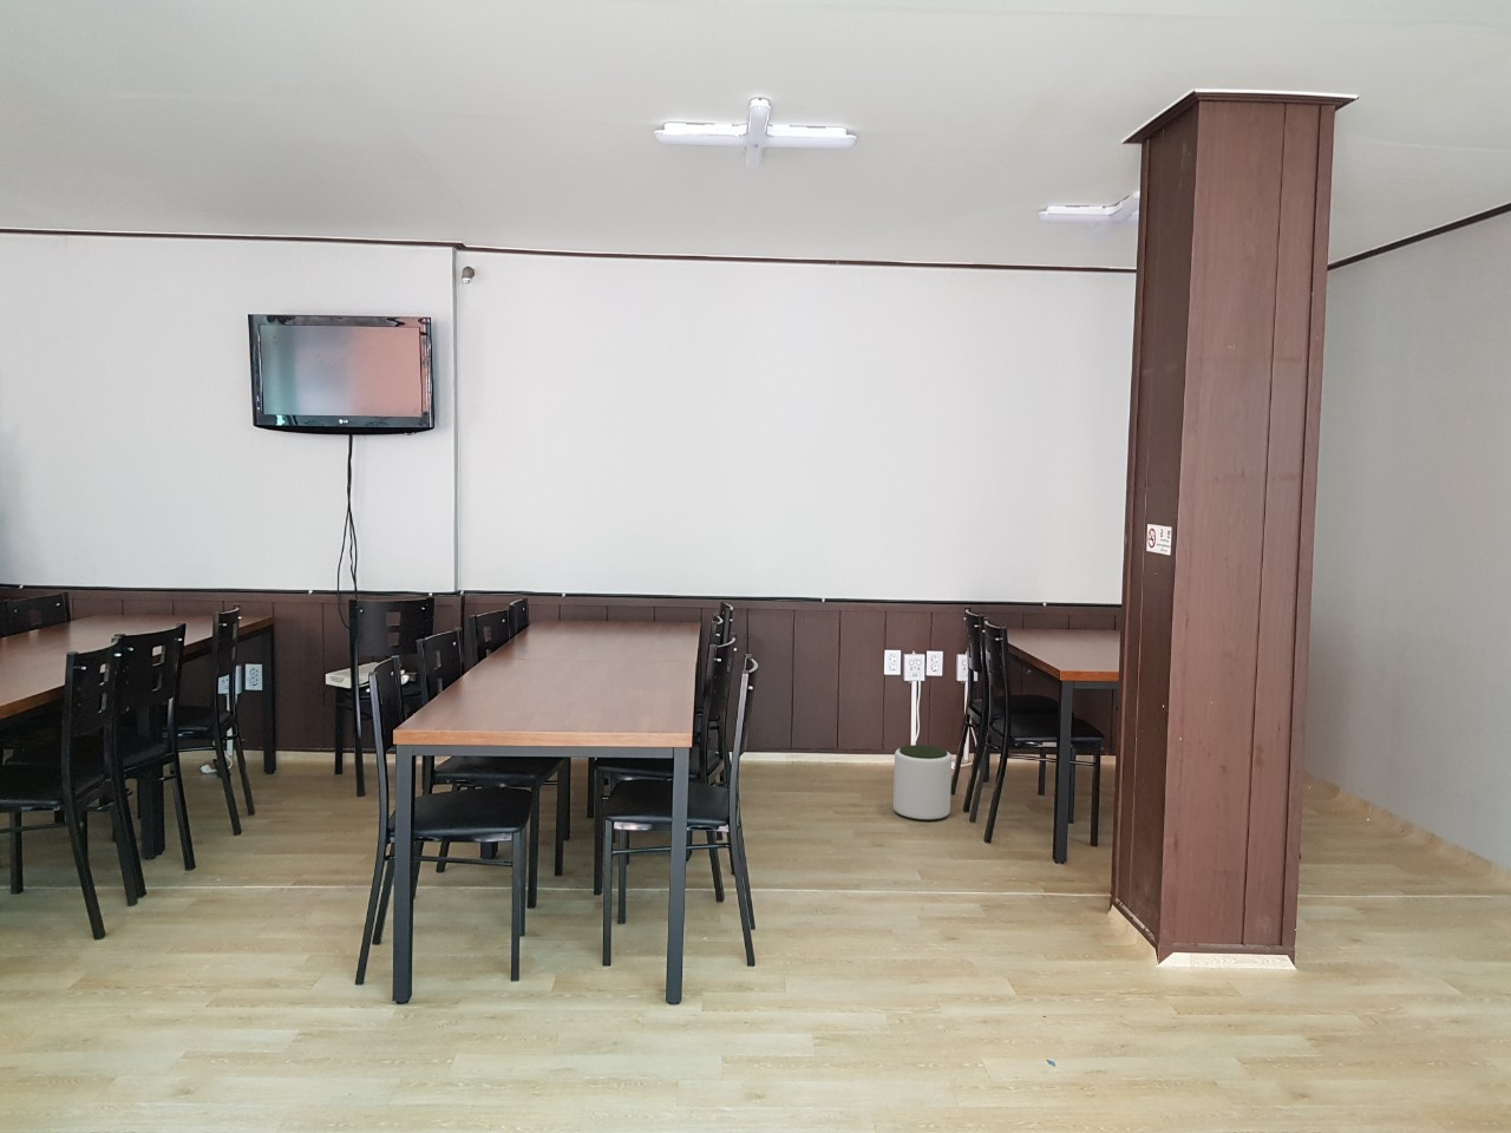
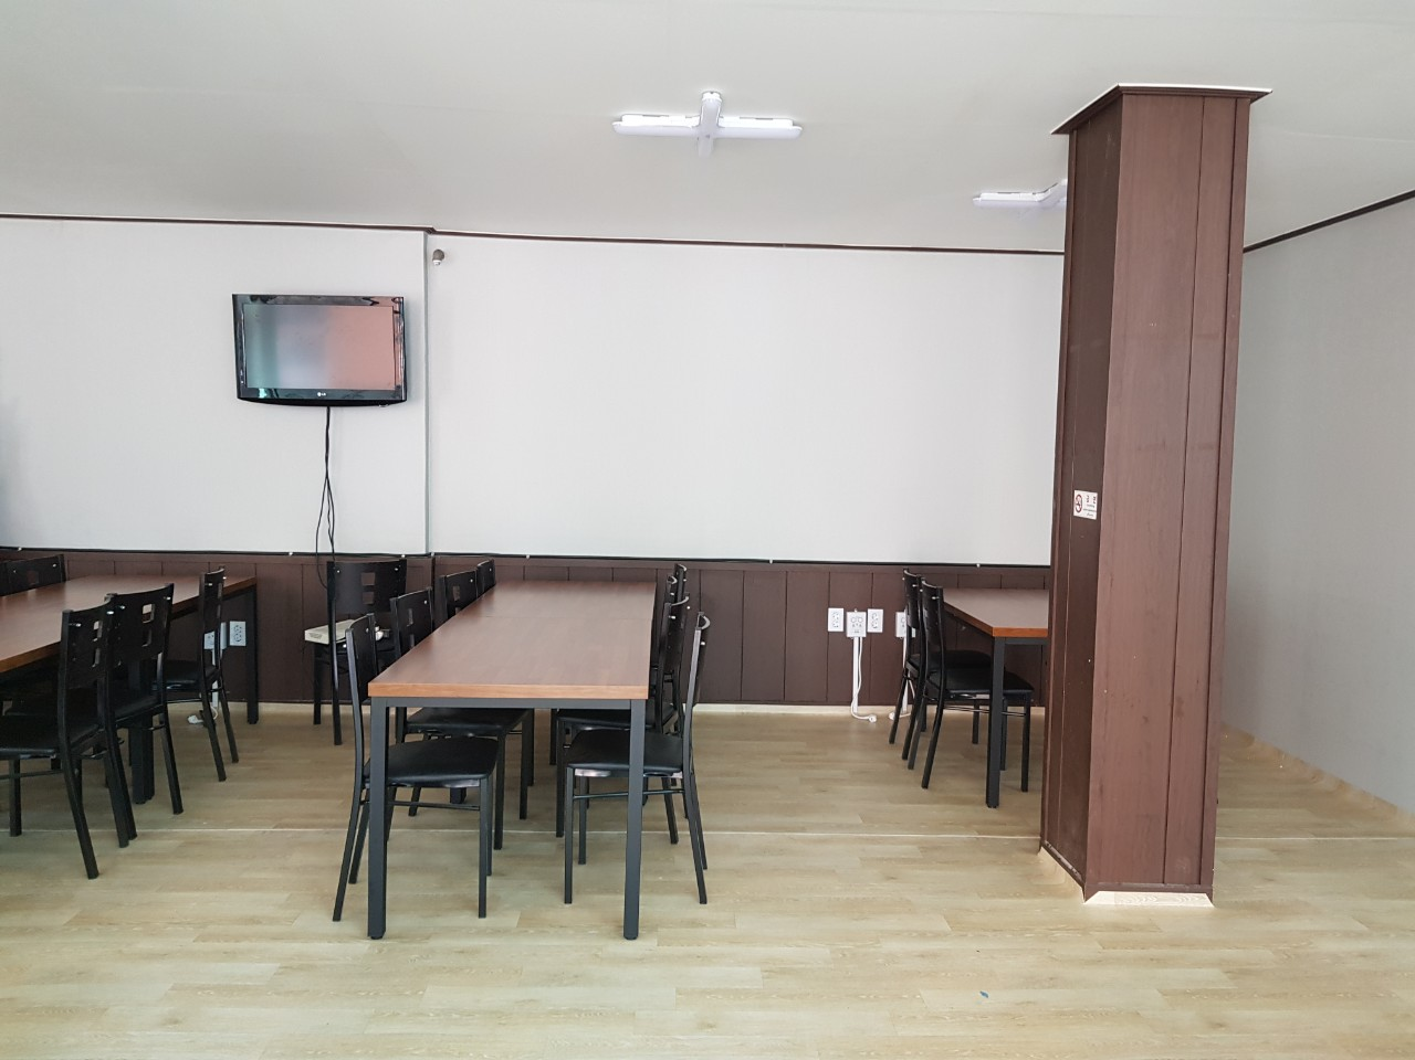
- plant pot [892,744,953,821]
